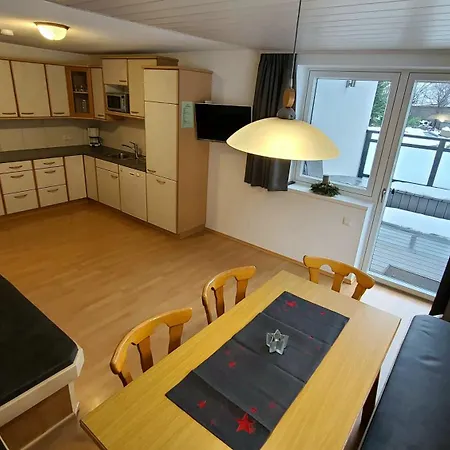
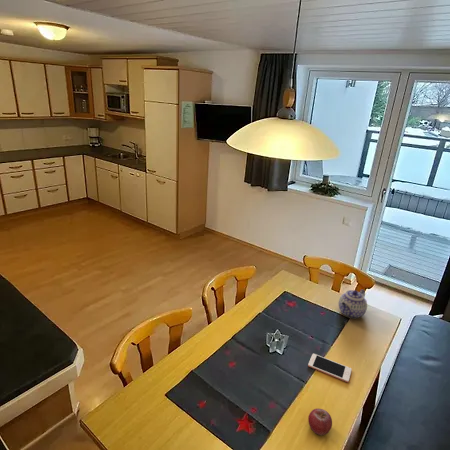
+ cell phone [307,353,353,383]
+ teapot [338,289,368,319]
+ fruit [307,408,333,436]
